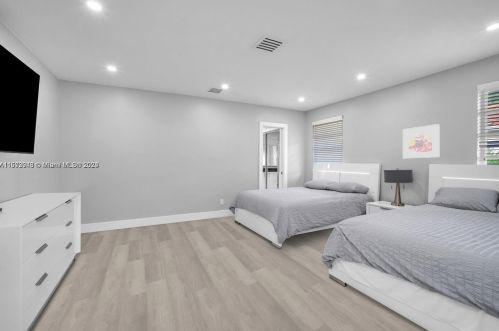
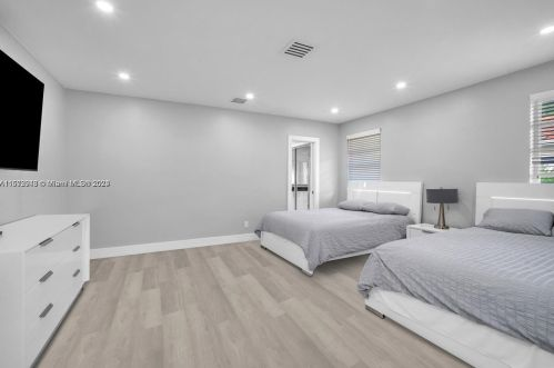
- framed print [402,123,440,159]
